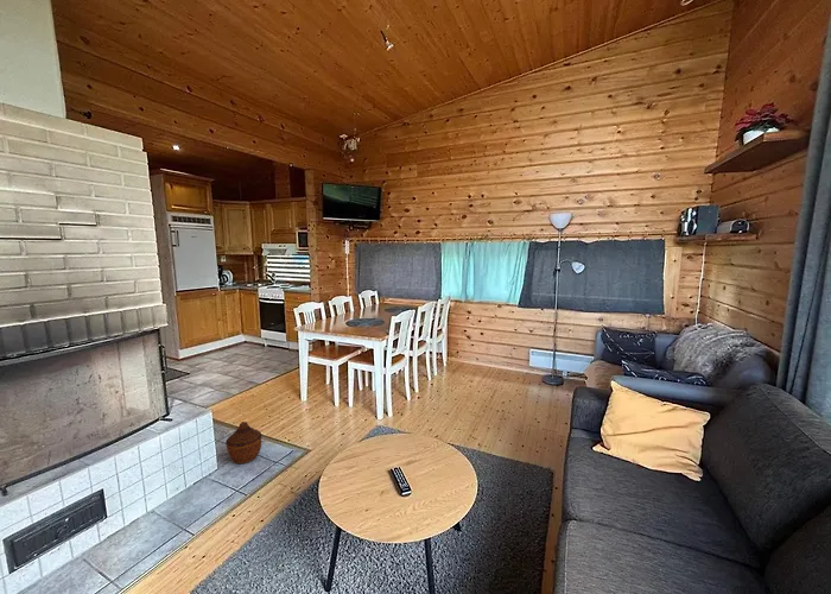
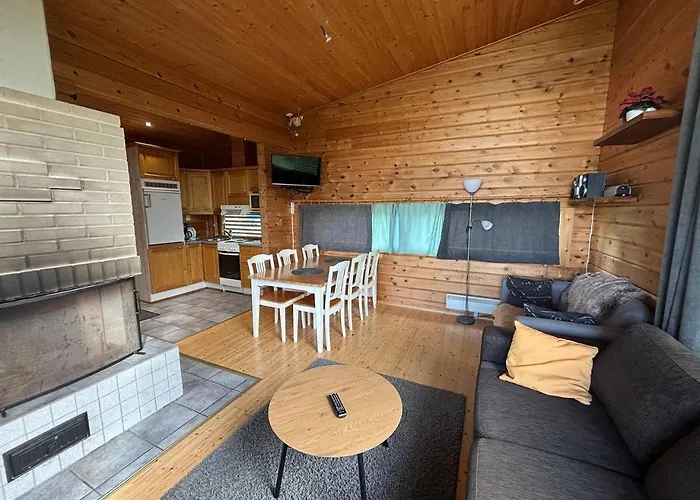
- woven basket [224,421,262,465]
